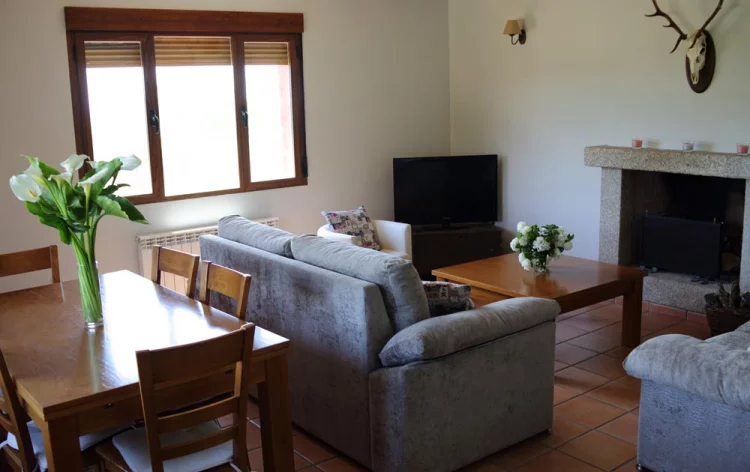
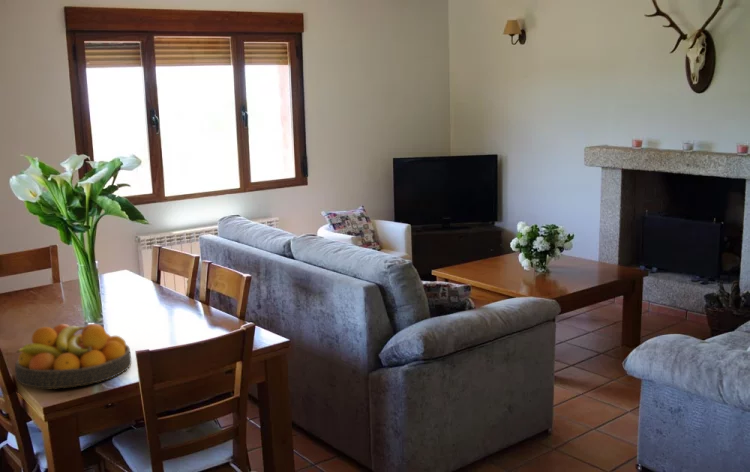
+ fruit bowl [14,323,132,390]
